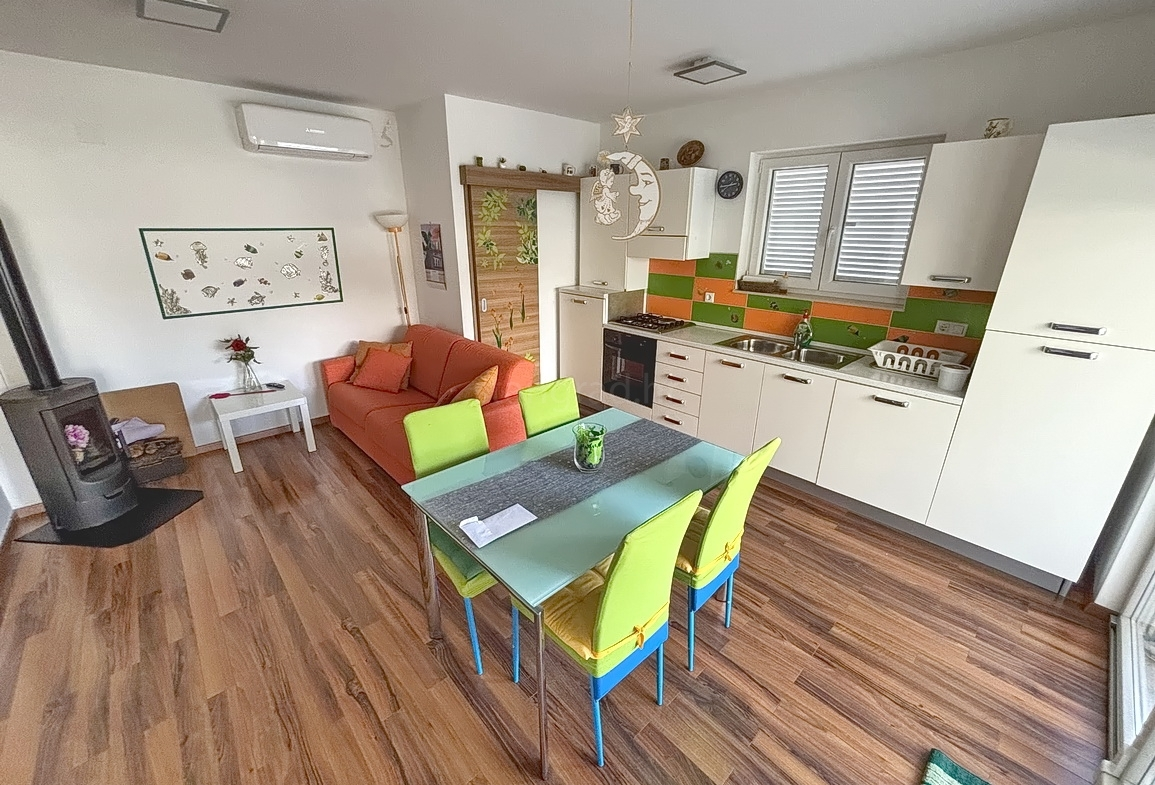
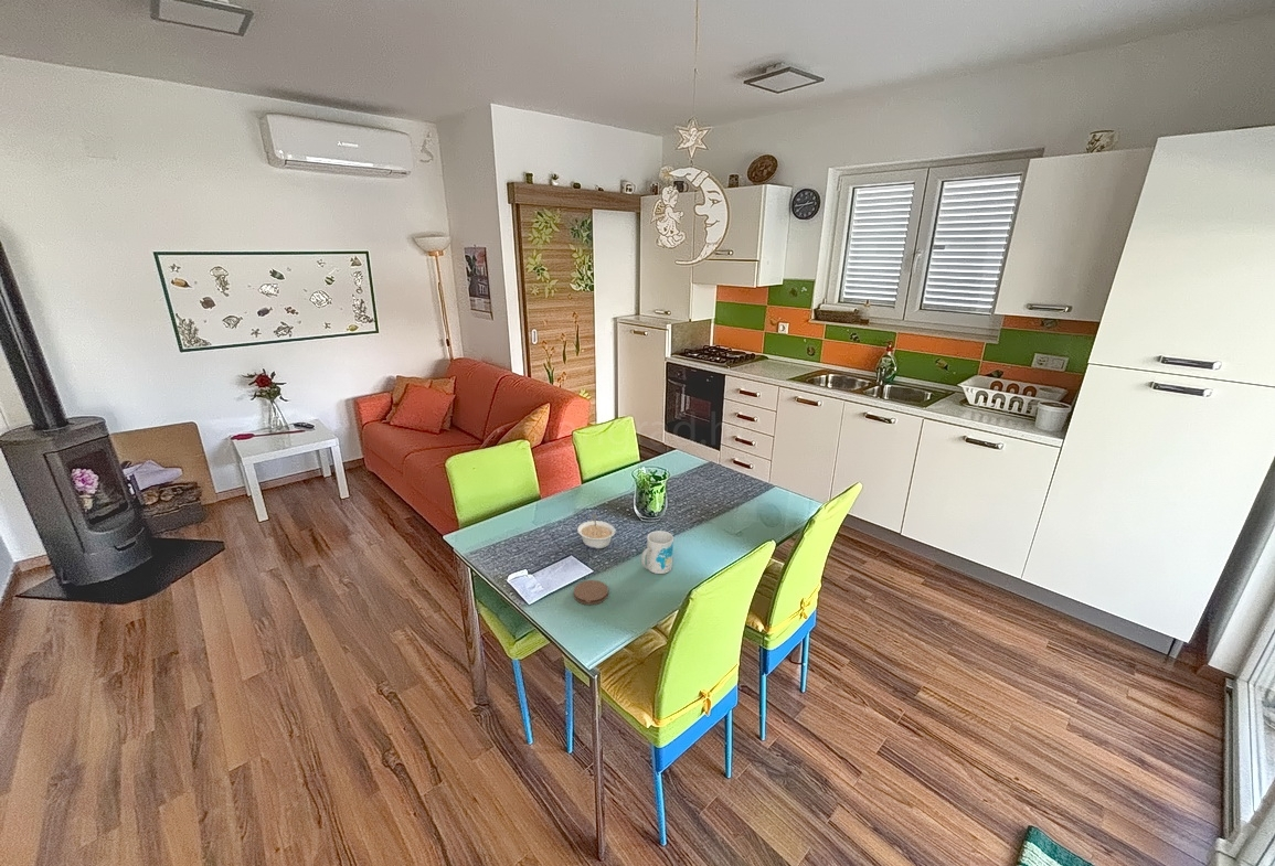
+ coaster [573,579,609,606]
+ mug [640,530,674,575]
+ legume [576,513,616,549]
